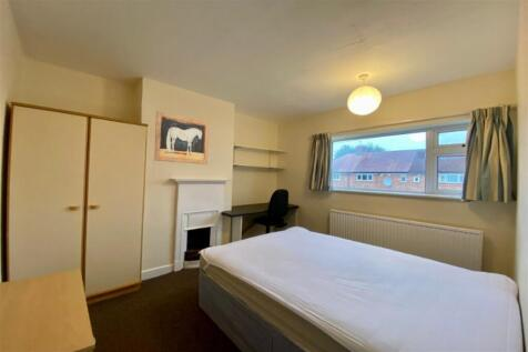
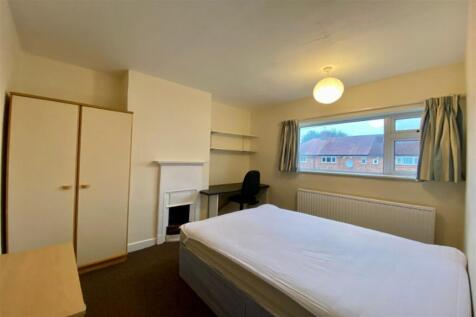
- wall art [153,110,210,165]
